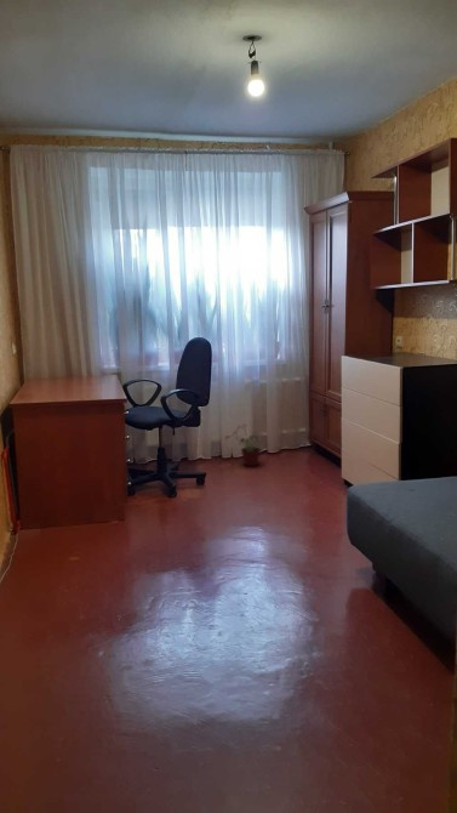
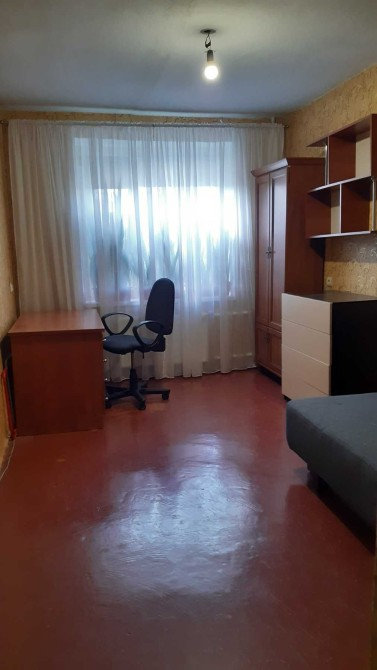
- potted plant [223,423,262,467]
